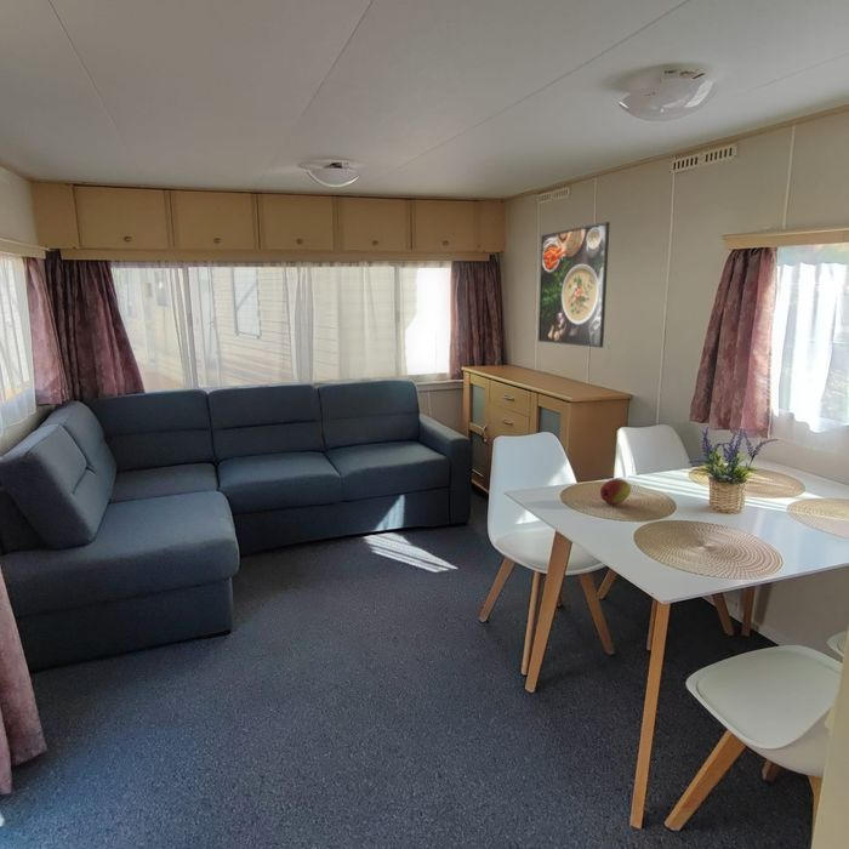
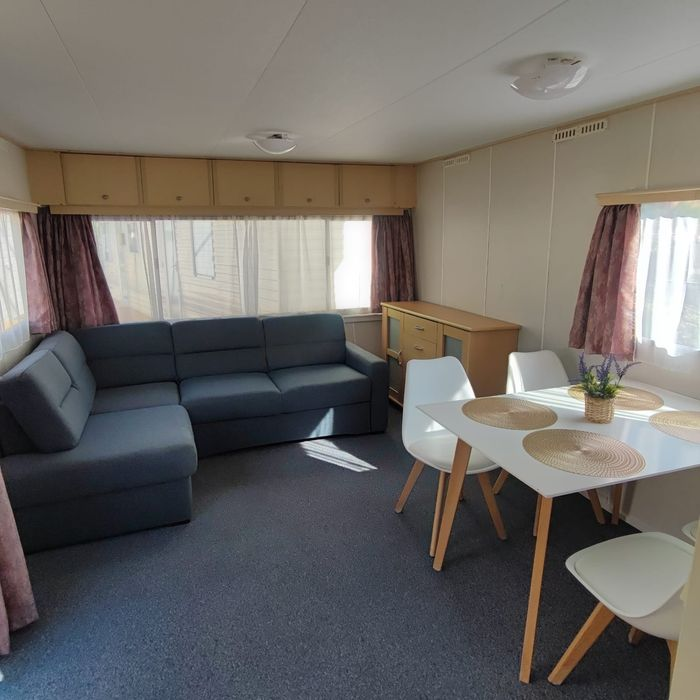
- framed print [537,221,611,349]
- fruit [599,478,632,506]
